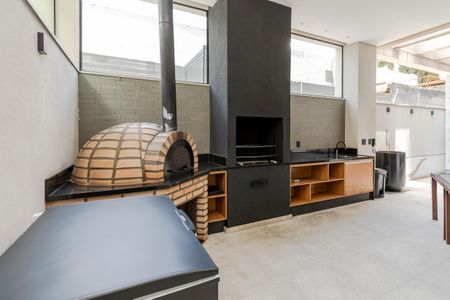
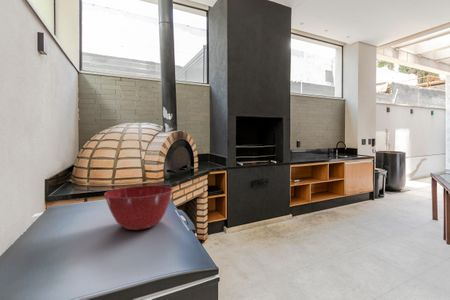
+ mixing bowl [103,185,174,231]
